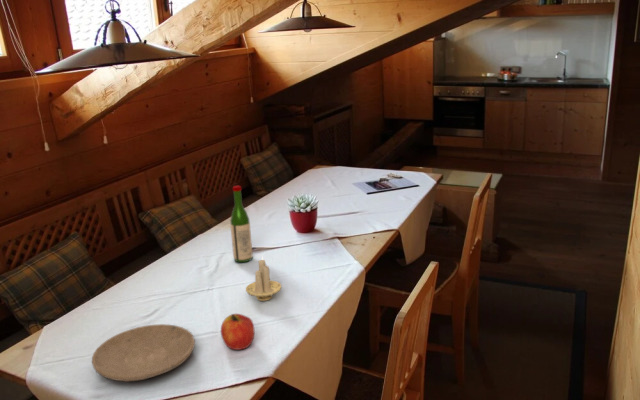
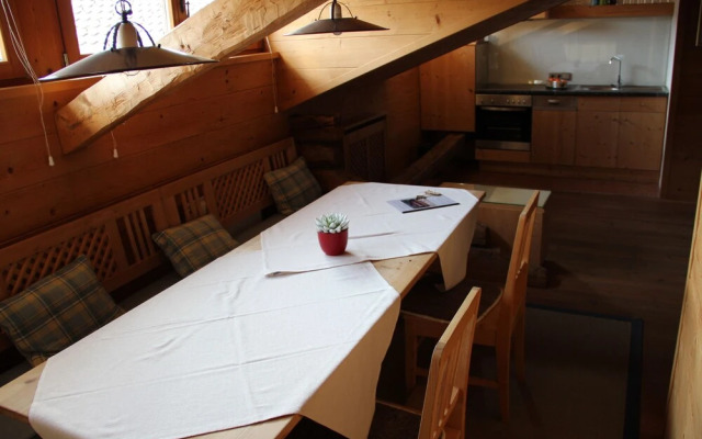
- wine bottle [229,185,254,263]
- plate [91,323,196,382]
- apple [220,313,256,351]
- candle holder [245,256,283,302]
